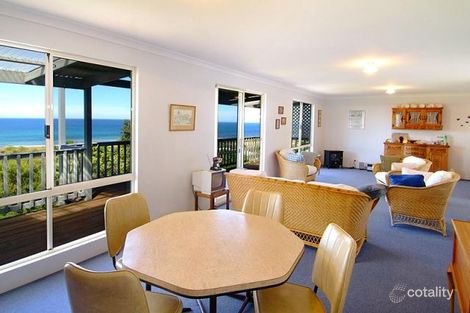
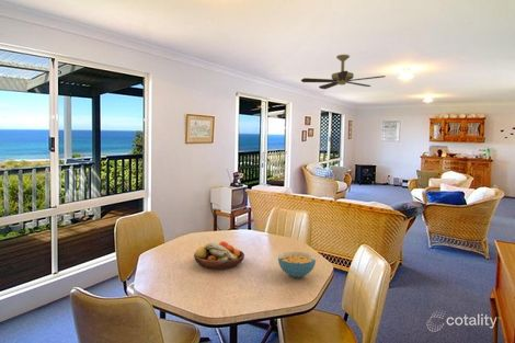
+ cereal bowl [277,251,317,278]
+ ceiling fan [300,54,387,90]
+ fruit bowl [193,240,245,270]
